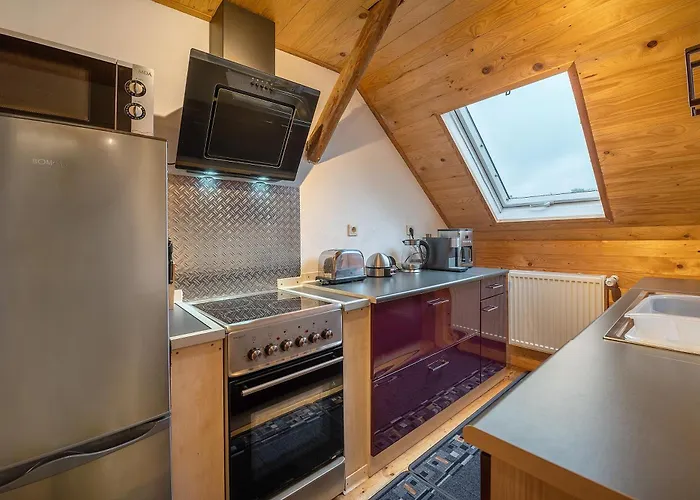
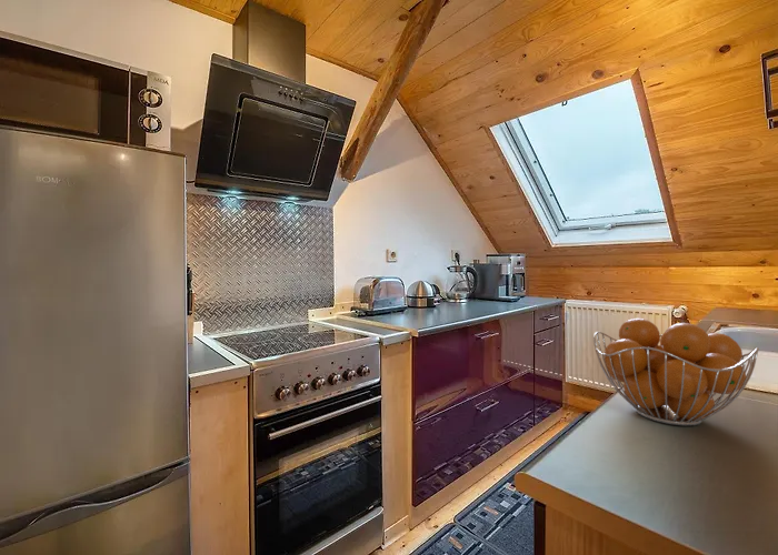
+ fruit basket [592,317,760,426]
